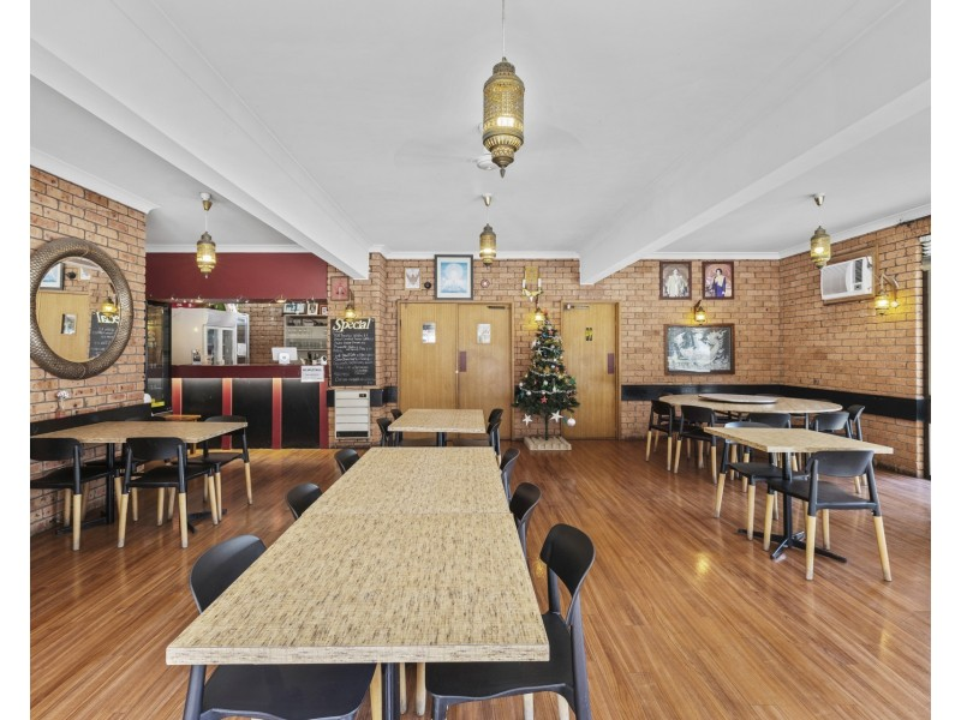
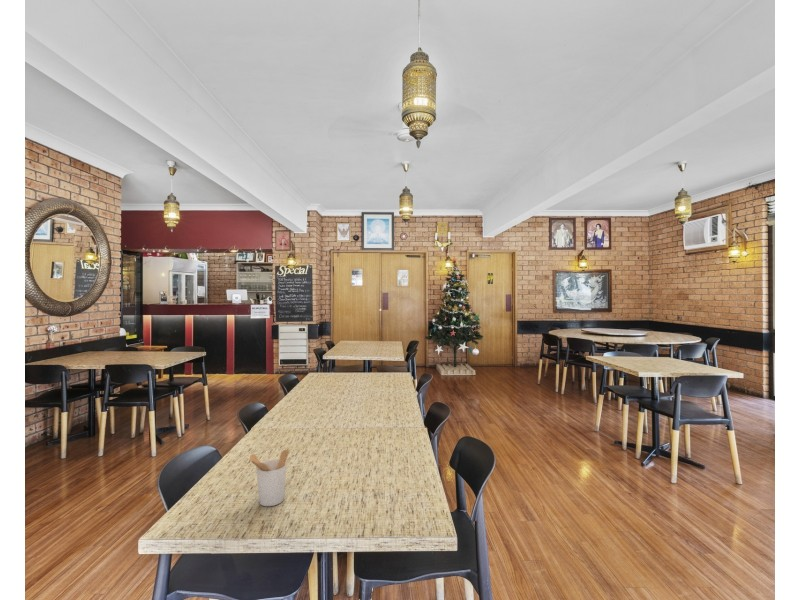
+ utensil holder [247,449,290,507]
